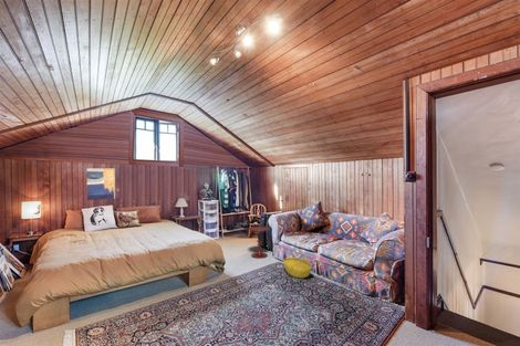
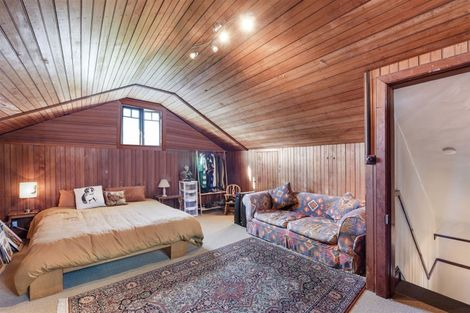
- wall art [86,168,116,201]
- basket [282,256,313,280]
- side table [248,226,270,260]
